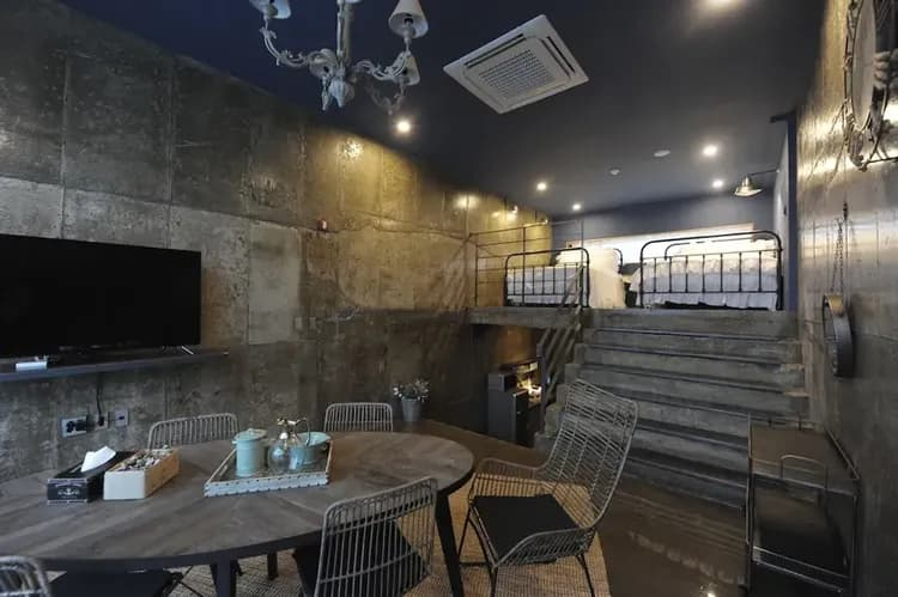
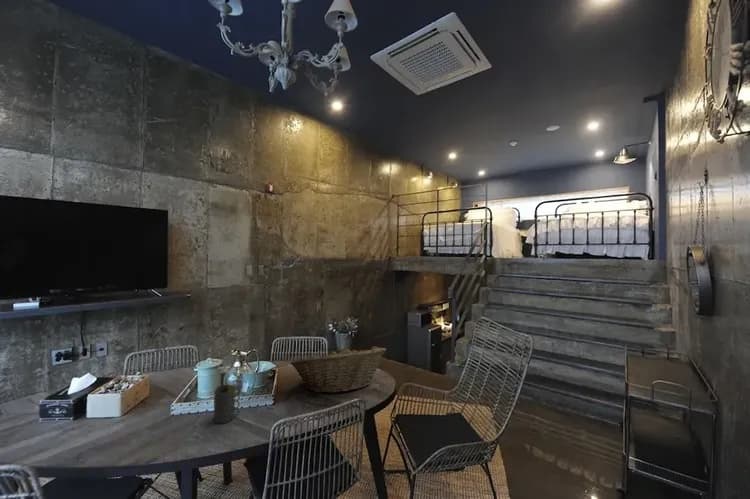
+ mug [213,384,241,425]
+ fruit basket [289,345,387,394]
